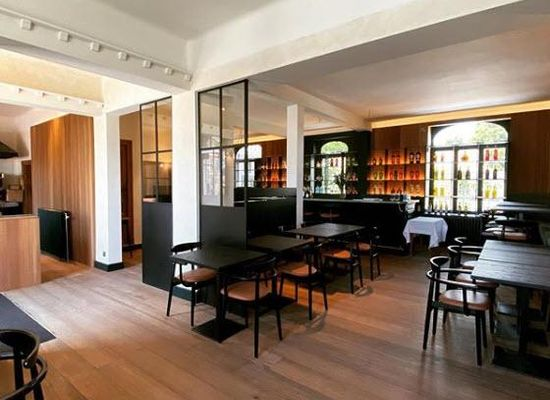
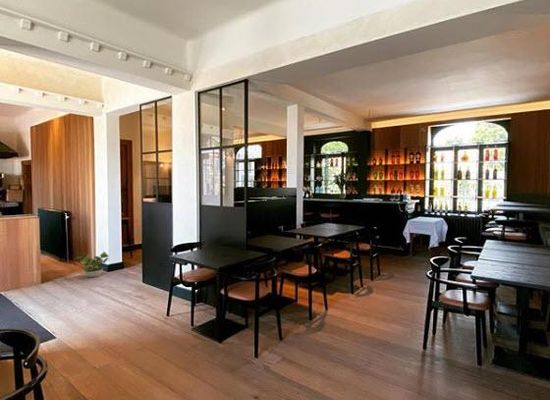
+ potted plant [74,251,110,278]
